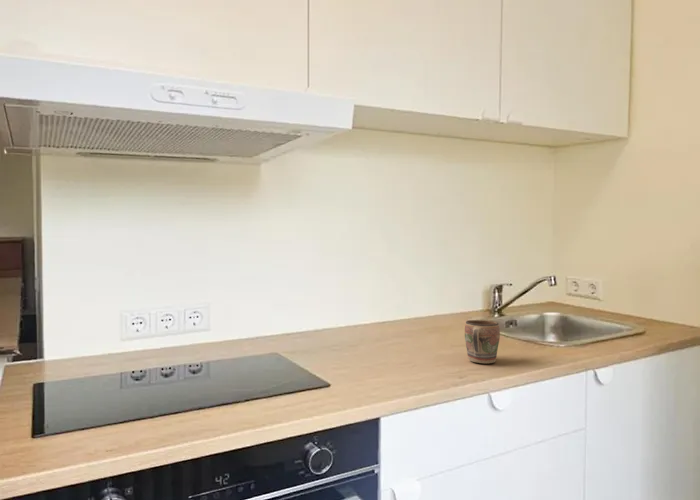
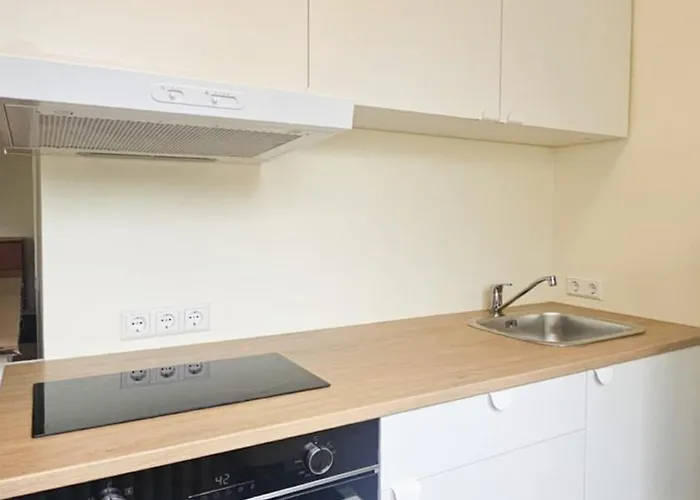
- mug [464,319,501,364]
